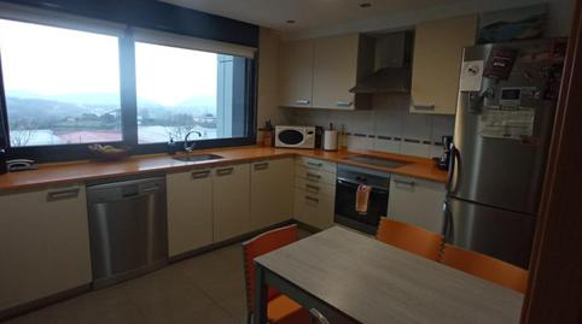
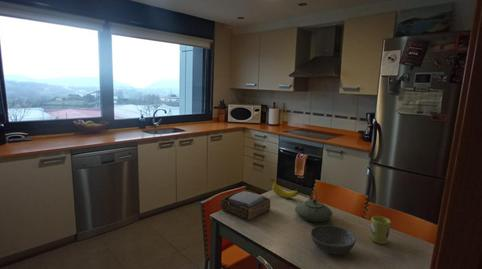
+ napkin holder [219,189,272,221]
+ teapot [294,188,333,223]
+ banana [270,178,300,199]
+ soup bowl [310,224,357,255]
+ mug [370,215,392,245]
